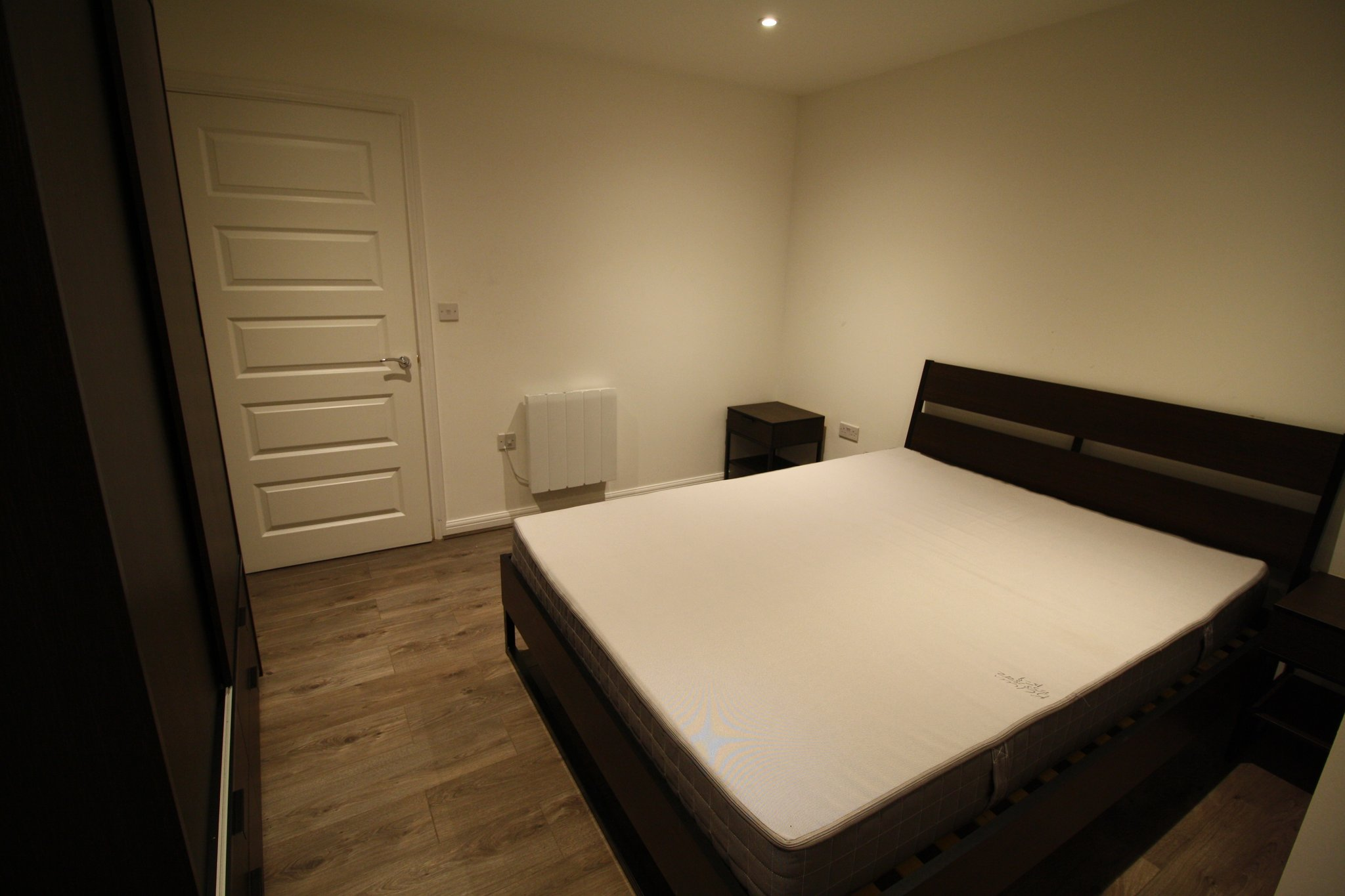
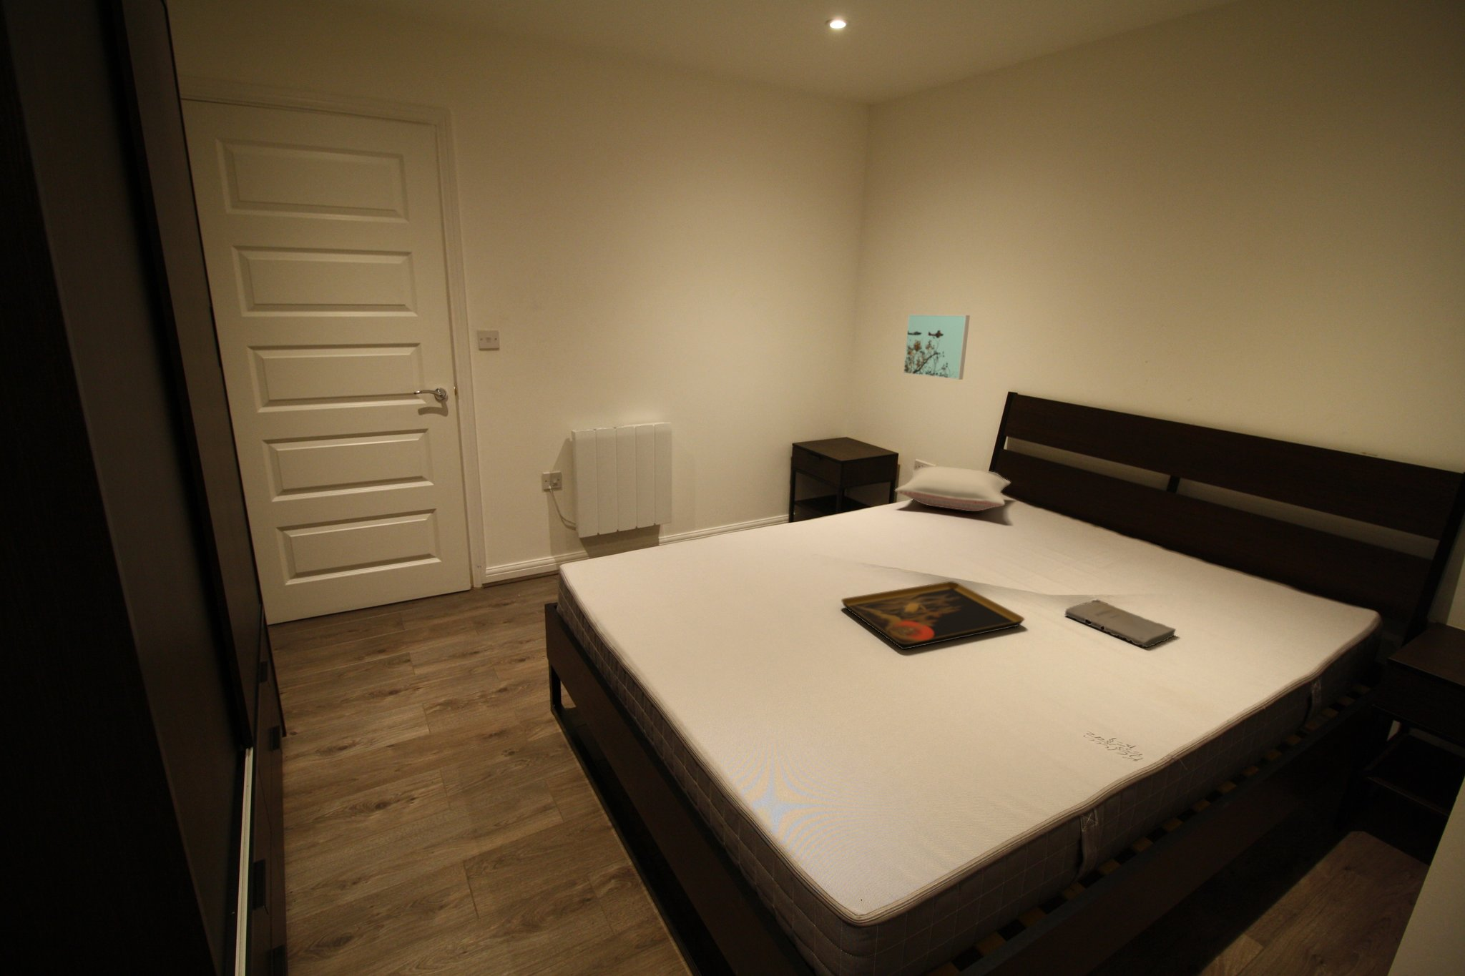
+ decorative tray [841,581,1025,650]
+ pillow [894,465,1012,512]
+ book [1064,599,1176,648]
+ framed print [903,314,970,380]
